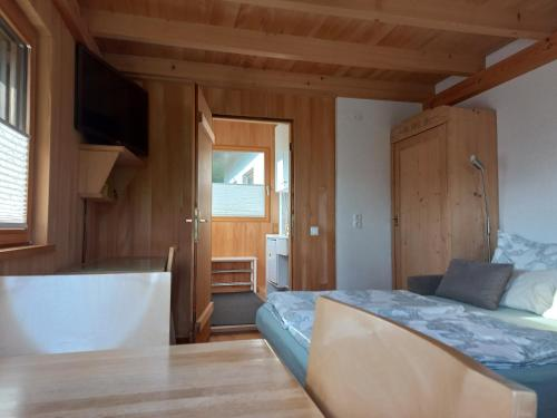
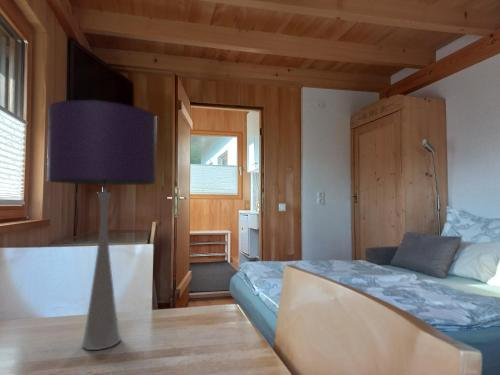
+ table lamp [45,99,158,351]
